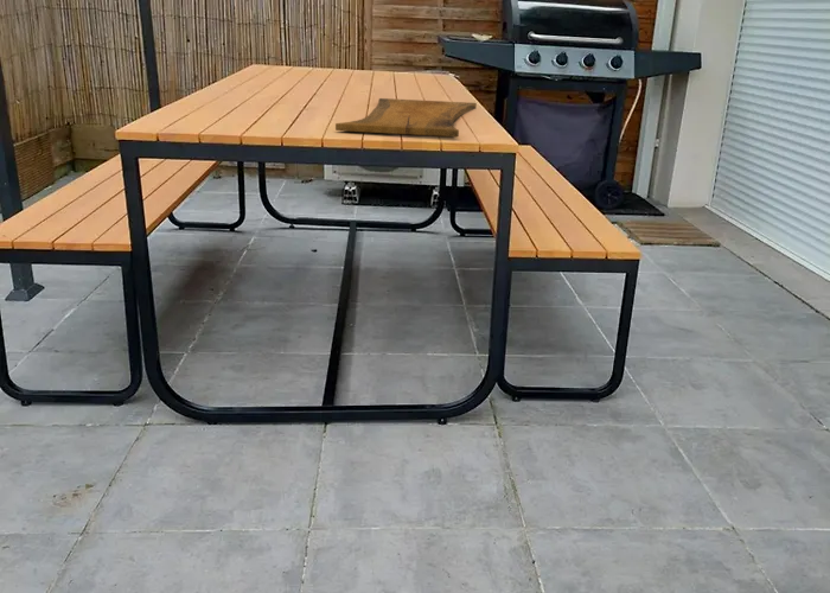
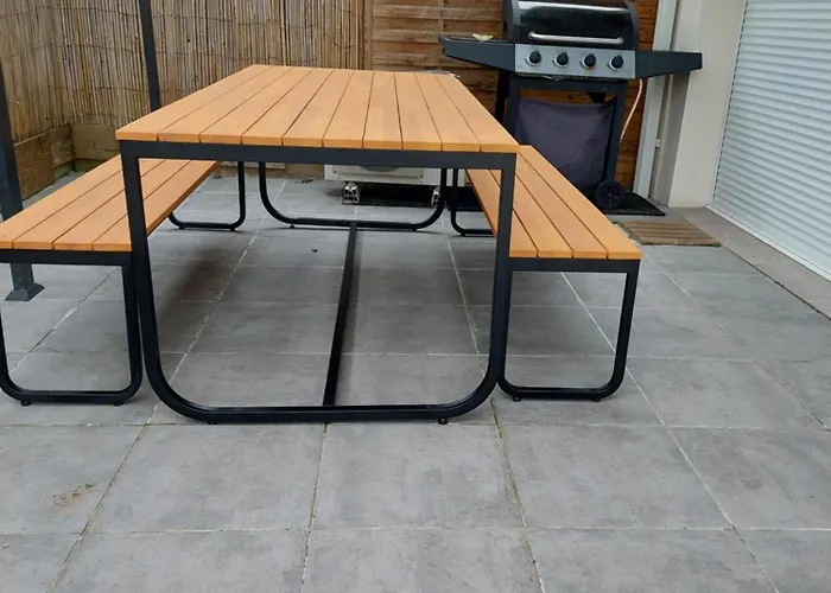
- cutting board [334,97,478,138]
